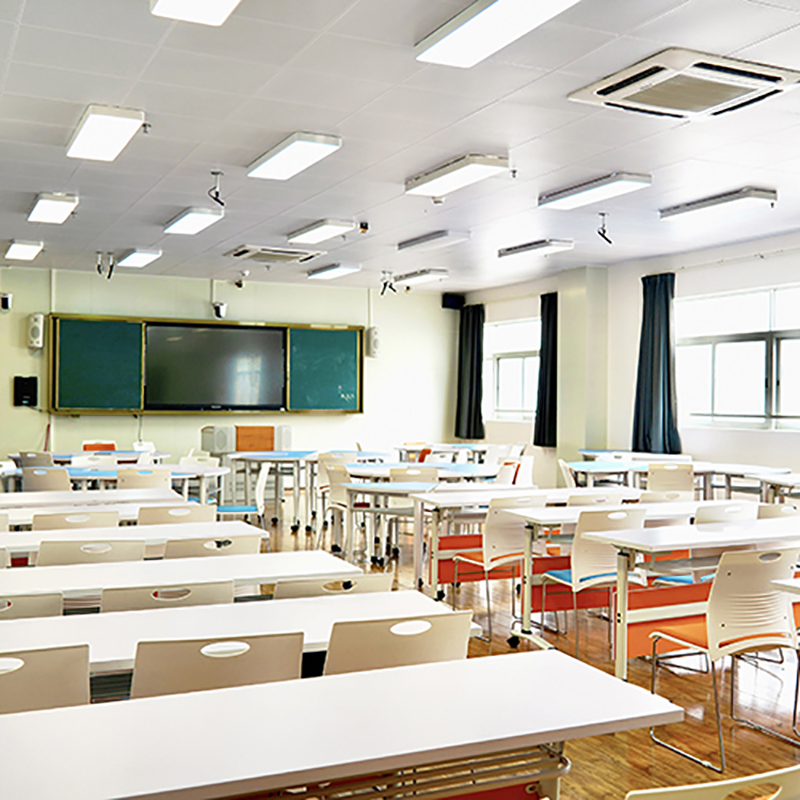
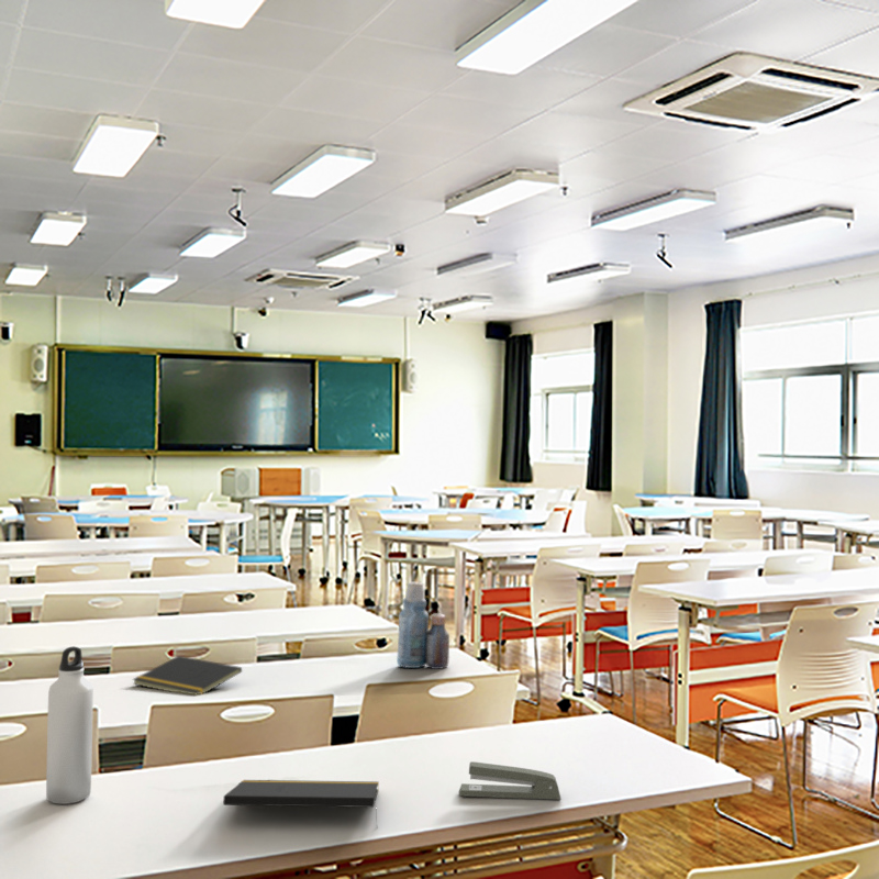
+ notepad [132,655,243,696]
+ stapler [458,760,561,801]
+ notepad [222,779,380,828]
+ bottle [396,580,450,670]
+ water bottle [45,645,94,805]
